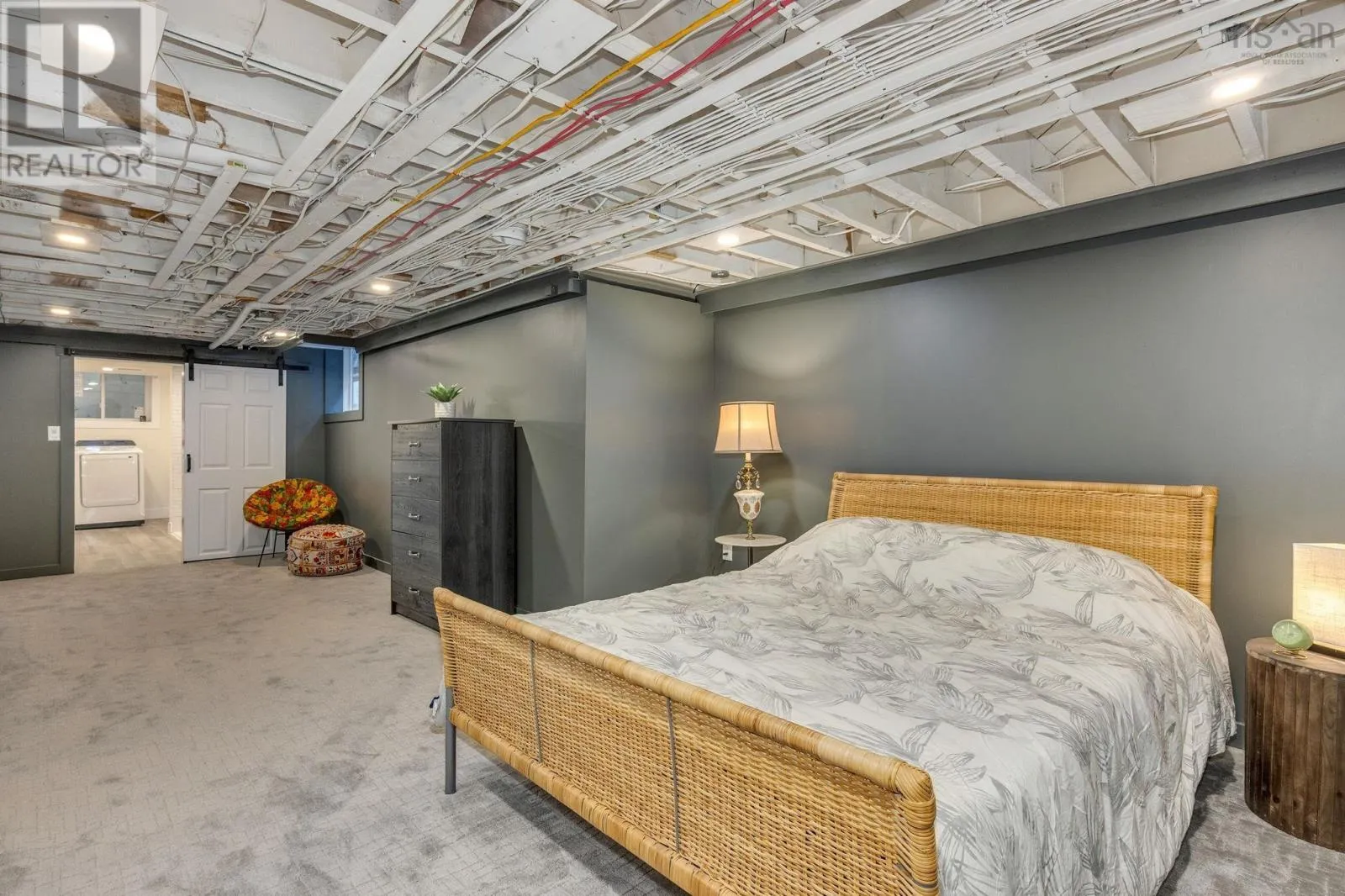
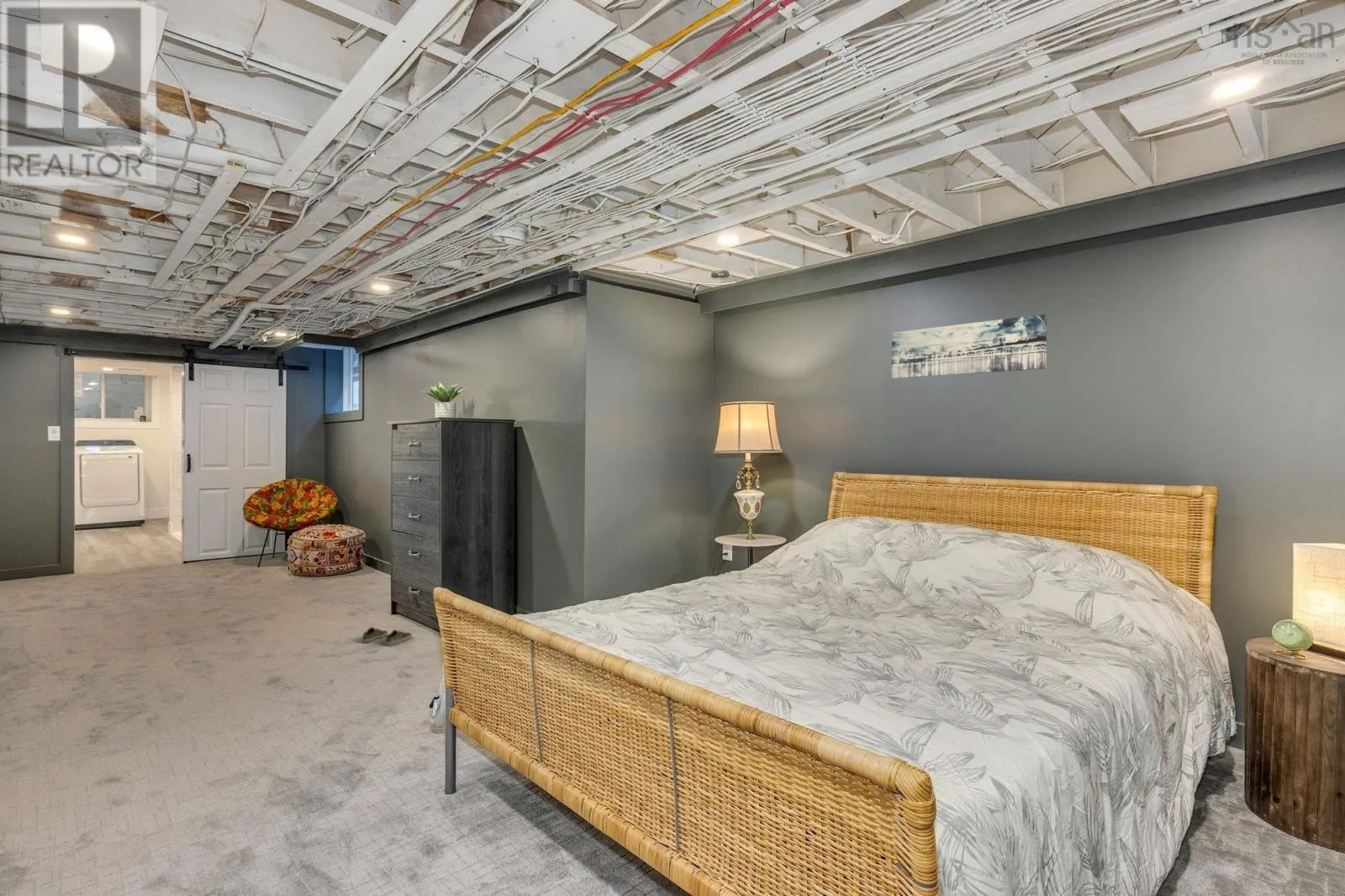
+ shoe [361,626,413,646]
+ wall art [891,314,1047,380]
